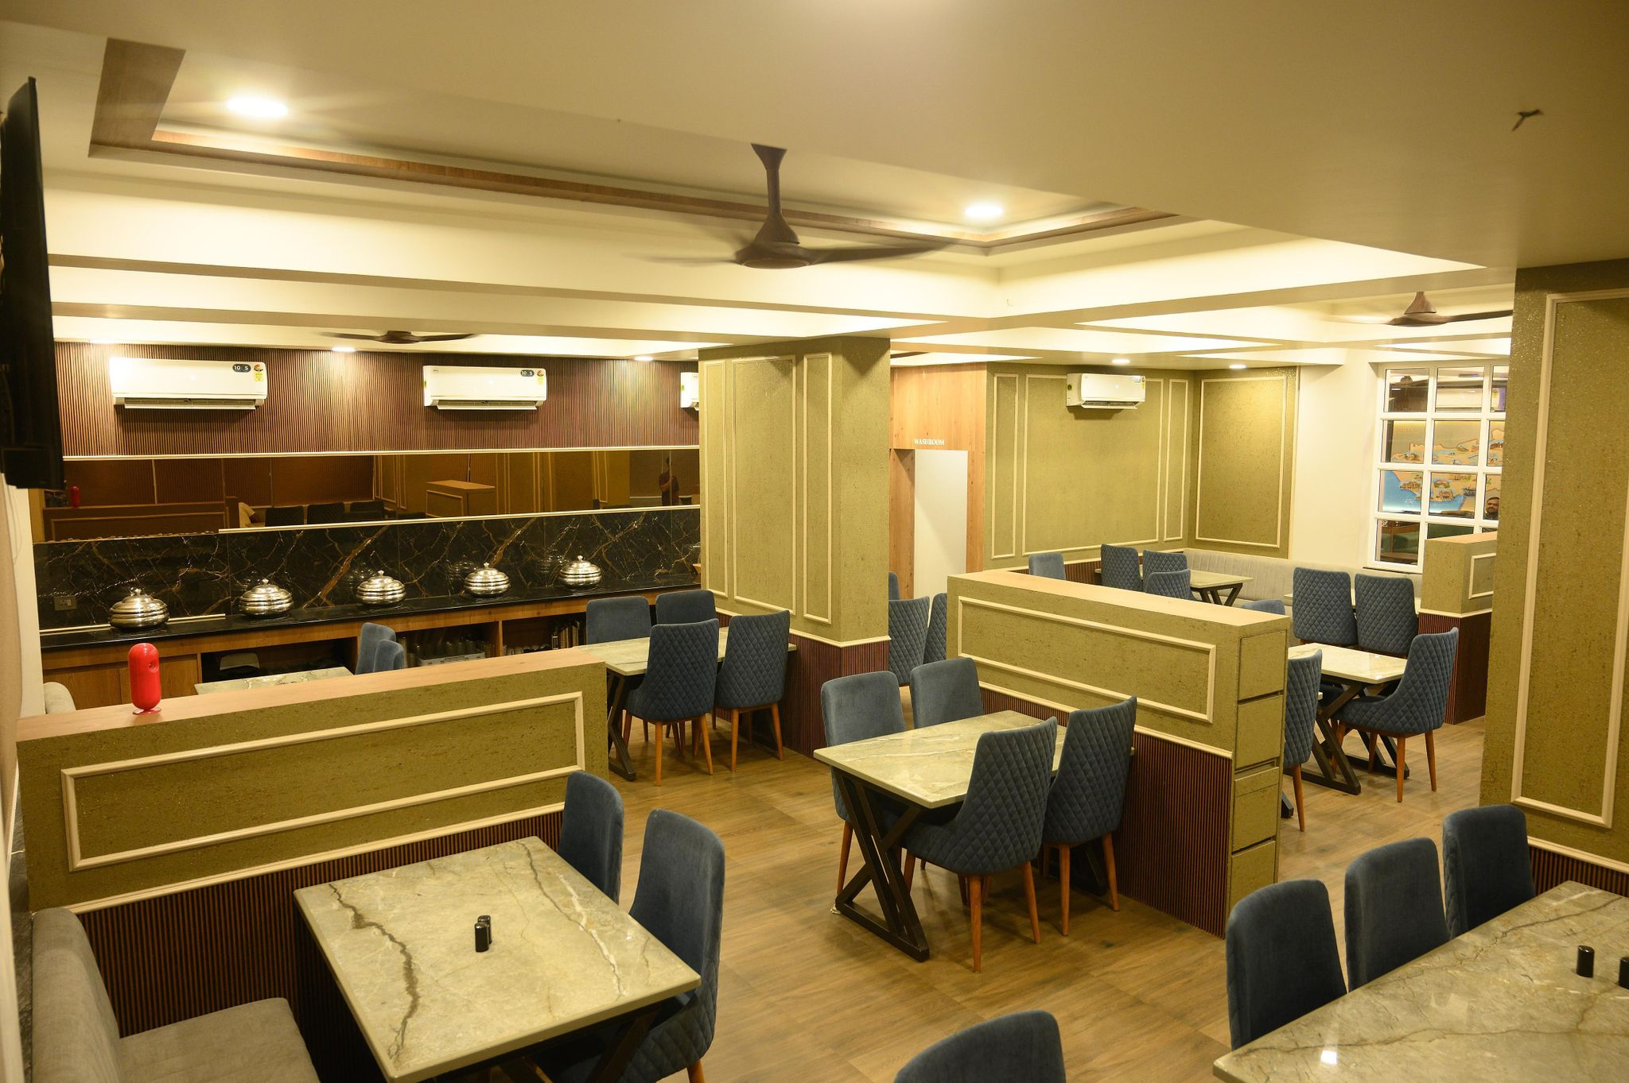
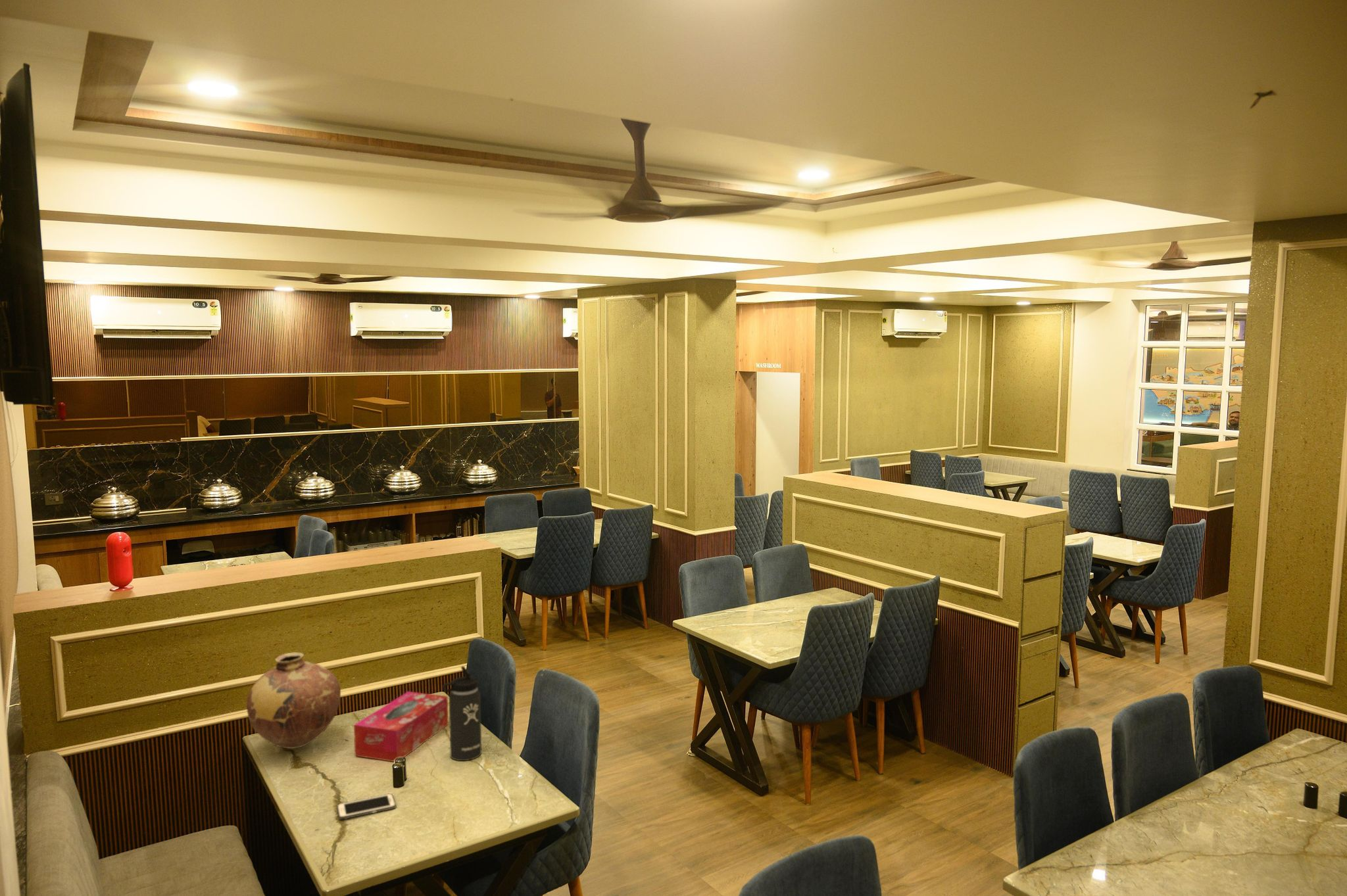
+ cell phone [337,793,397,820]
+ tissue box [353,691,449,763]
+ vase [246,651,341,749]
+ thermos bottle [441,665,482,761]
